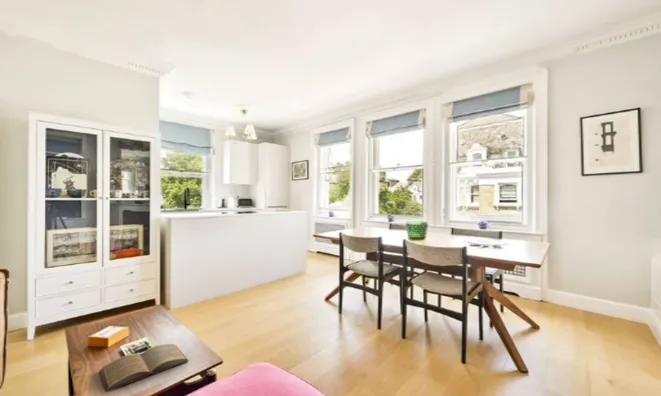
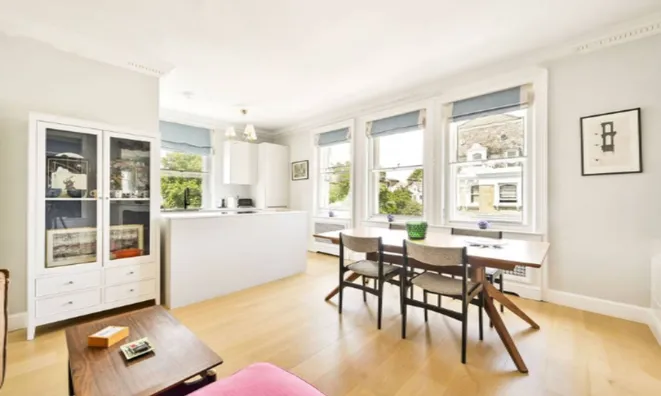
- book [99,343,190,393]
